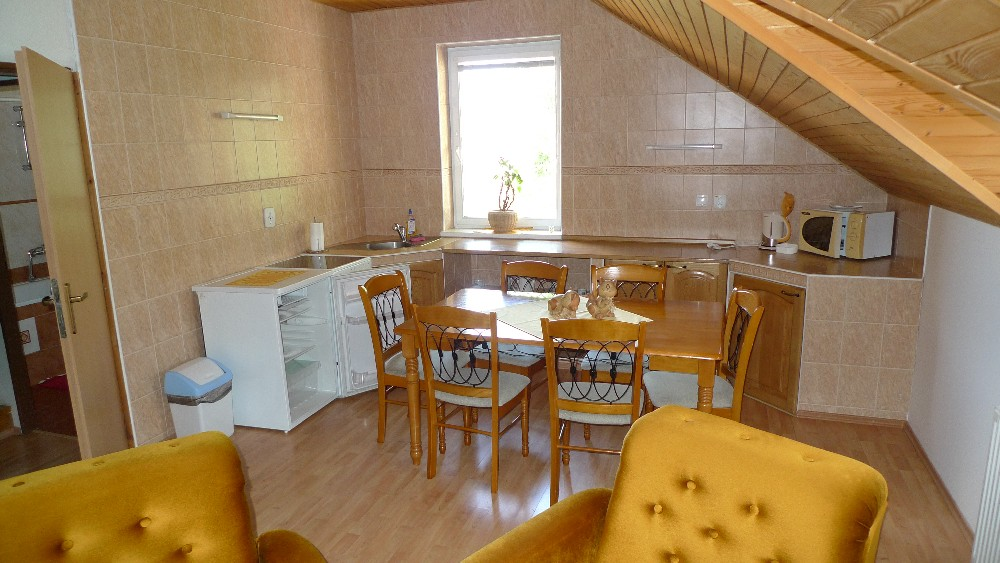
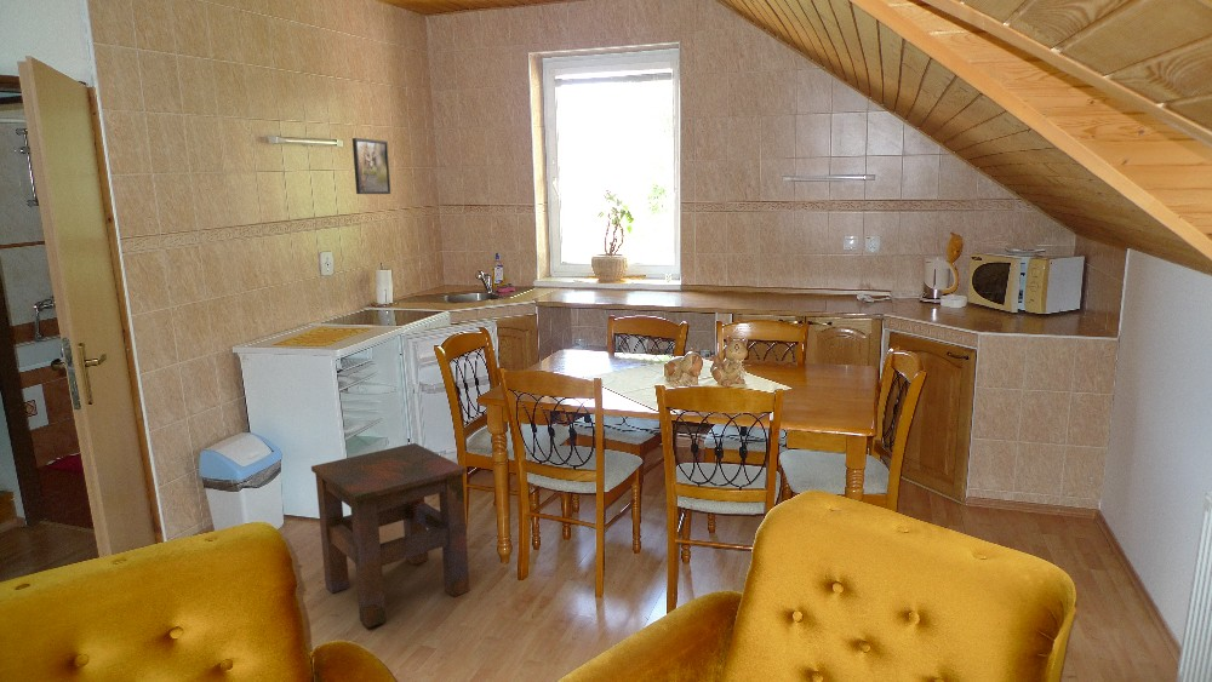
+ side table [310,442,470,629]
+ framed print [351,137,391,195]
